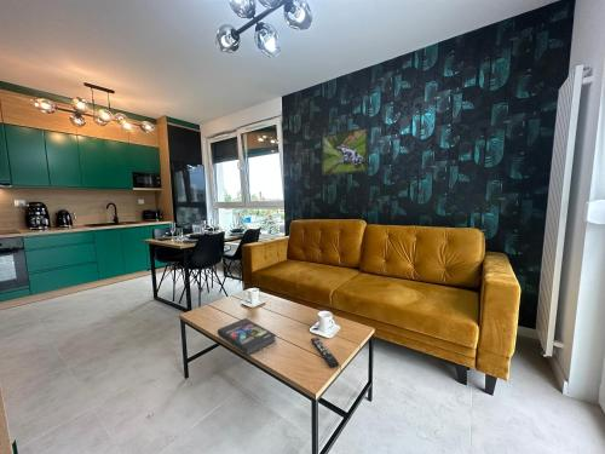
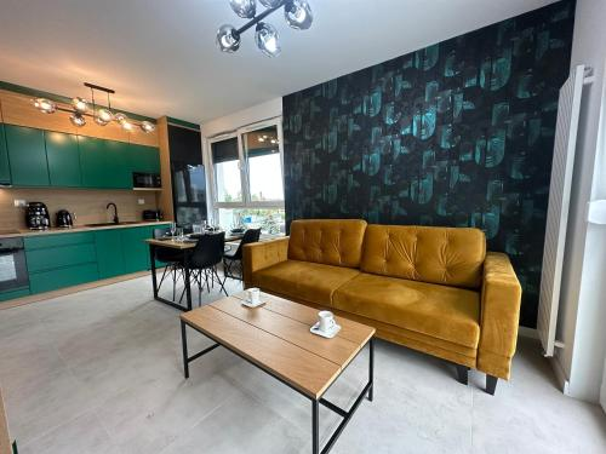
- book [217,317,277,357]
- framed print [321,126,369,177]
- remote control [310,337,340,369]
